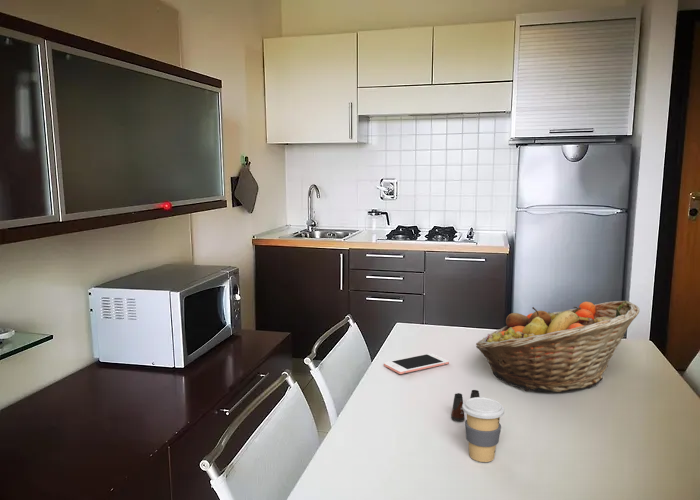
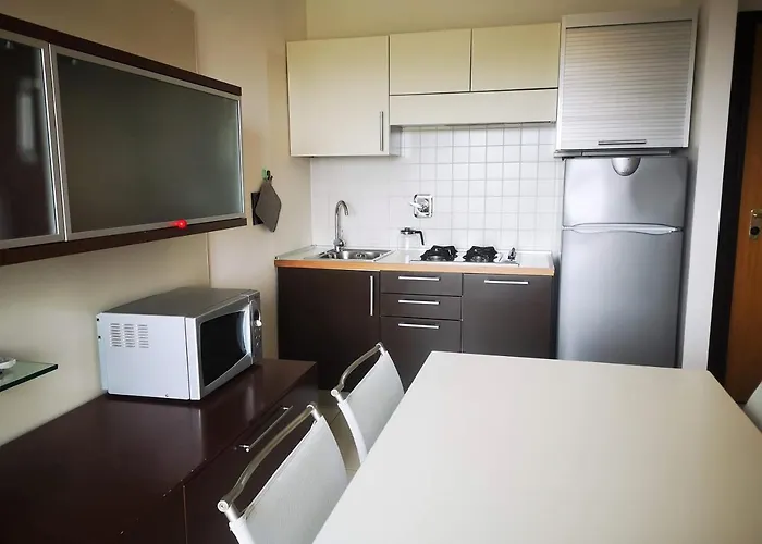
- cell phone [383,352,450,375]
- salt shaker [450,389,480,422]
- fruit basket [475,300,641,393]
- coffee cup [462,396,505,463]
